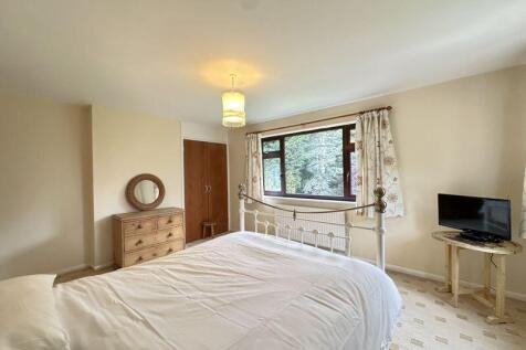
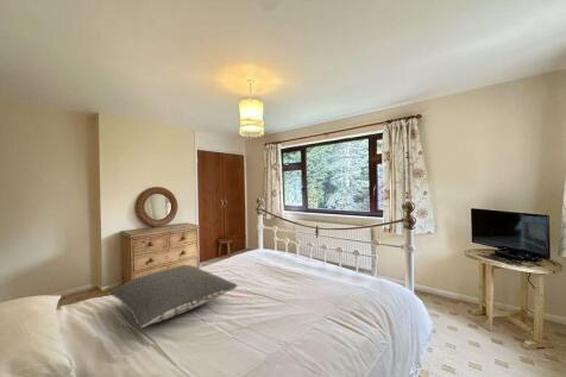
+ pillow [107,264,239,328]
